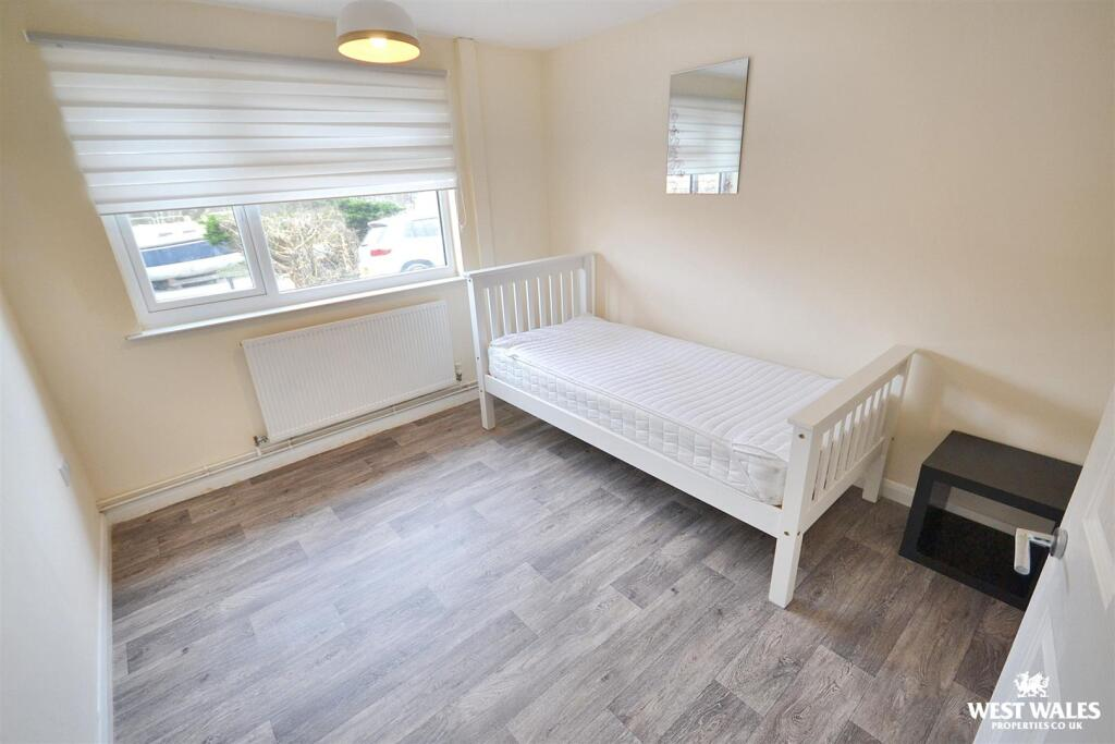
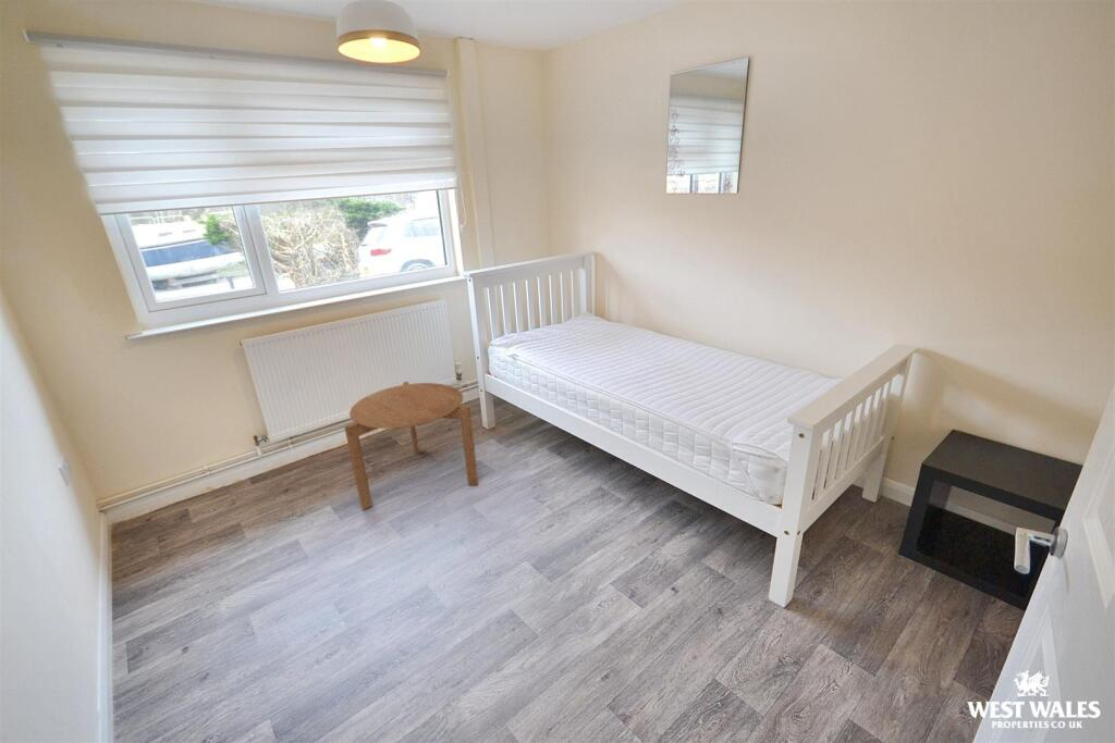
+ side table [343,381,479,510]
